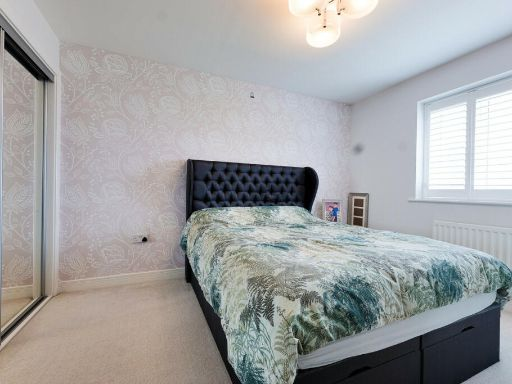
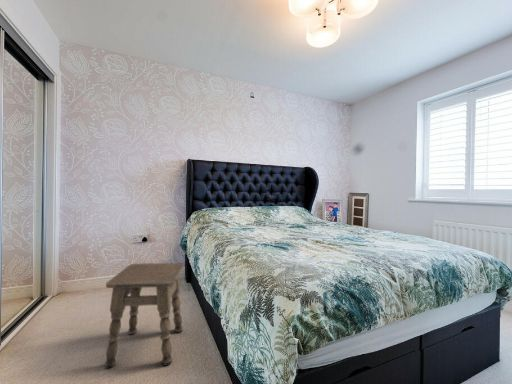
+ side table [104,262,185,370]
